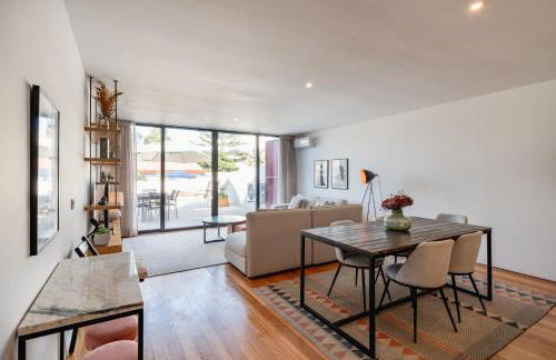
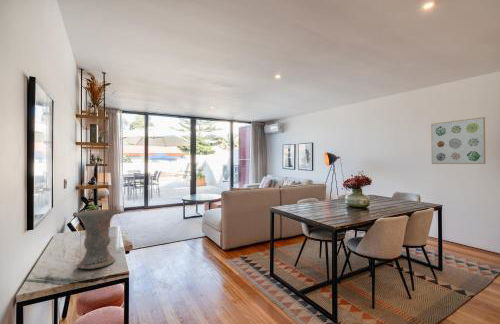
+ vase [72,208,121,270]
+ wall art [430,116,486,165]
